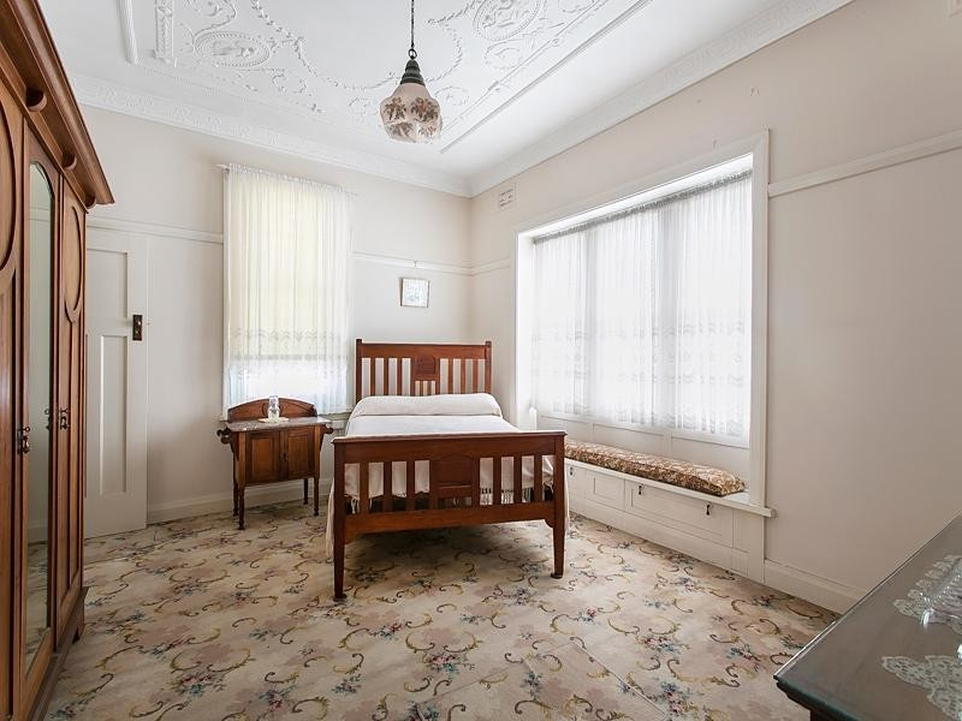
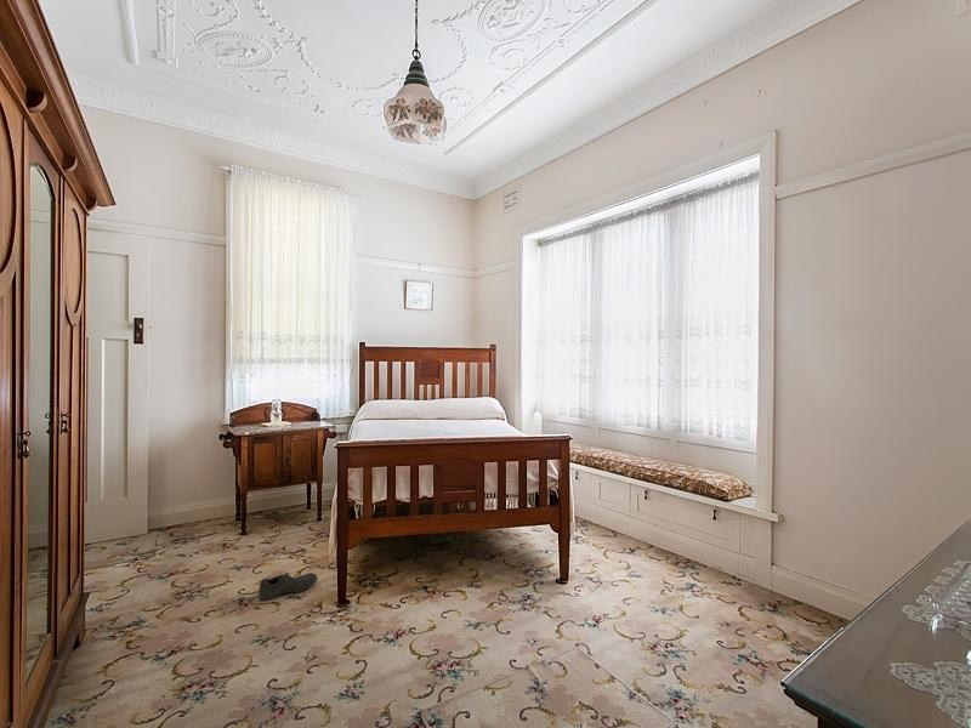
+ shoe [257,569,318,602]
